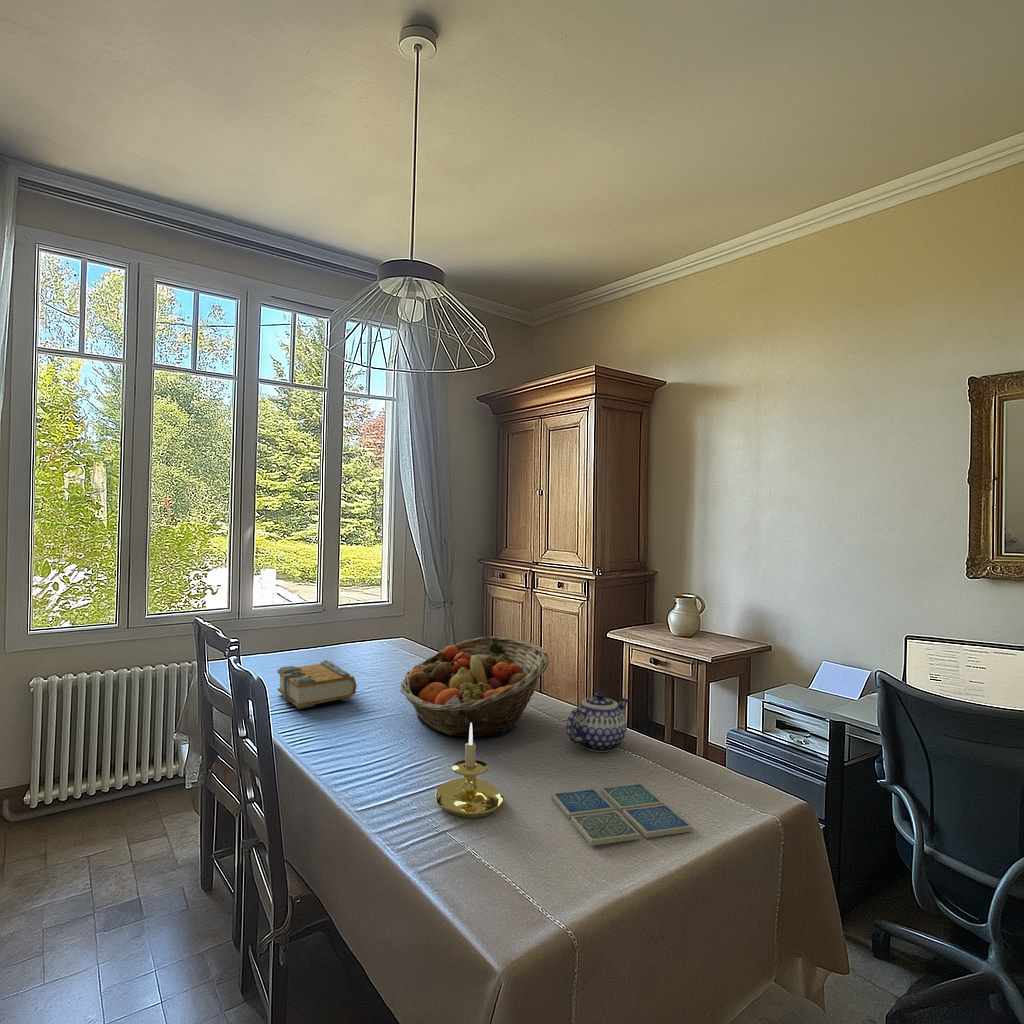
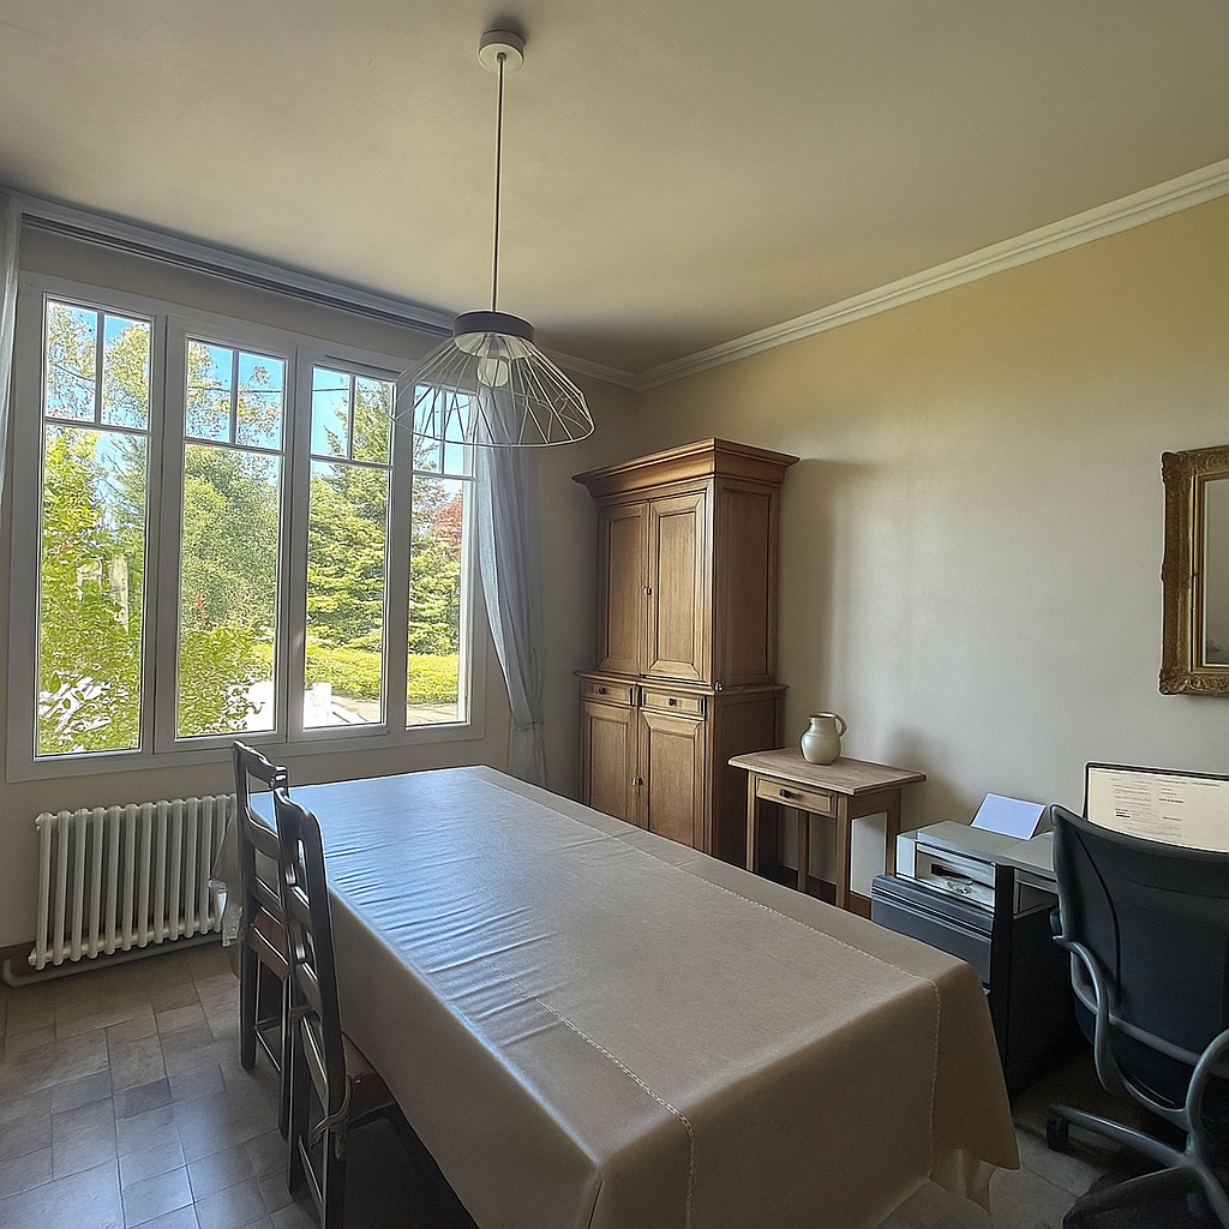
- candle holder [435,723,505,819]
- book [276,659,358,710]
- drink coaster [551,782,693,847]
- teapot [565,691,630,753]
- fruit basket [400,635,550,738]
